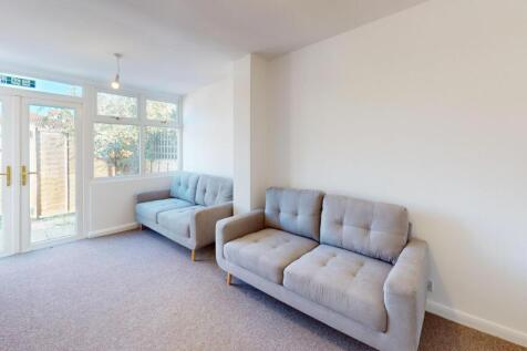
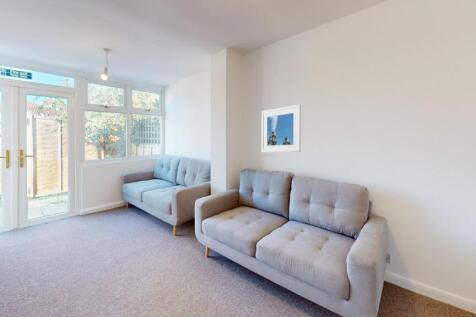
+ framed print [261,104,302,153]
